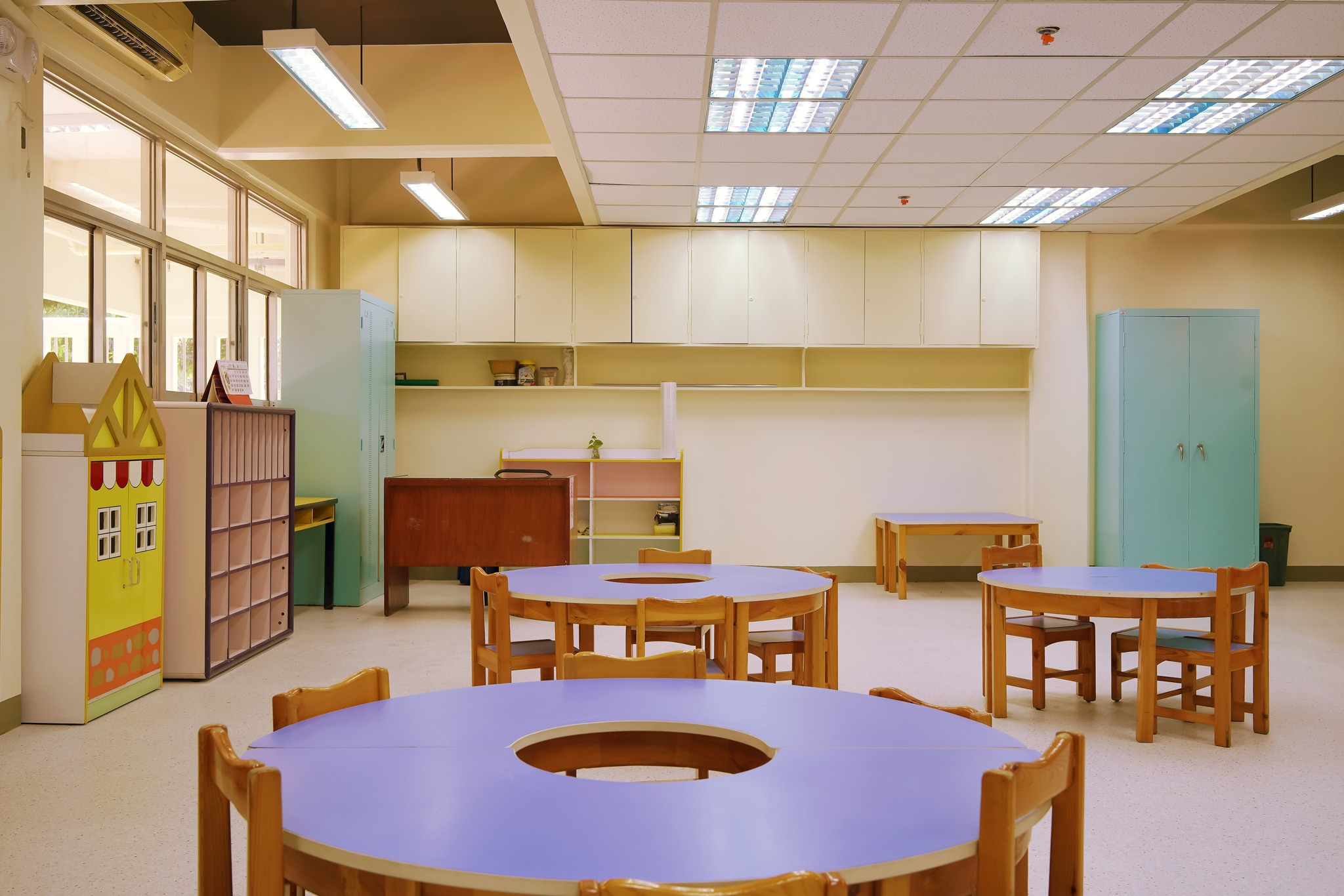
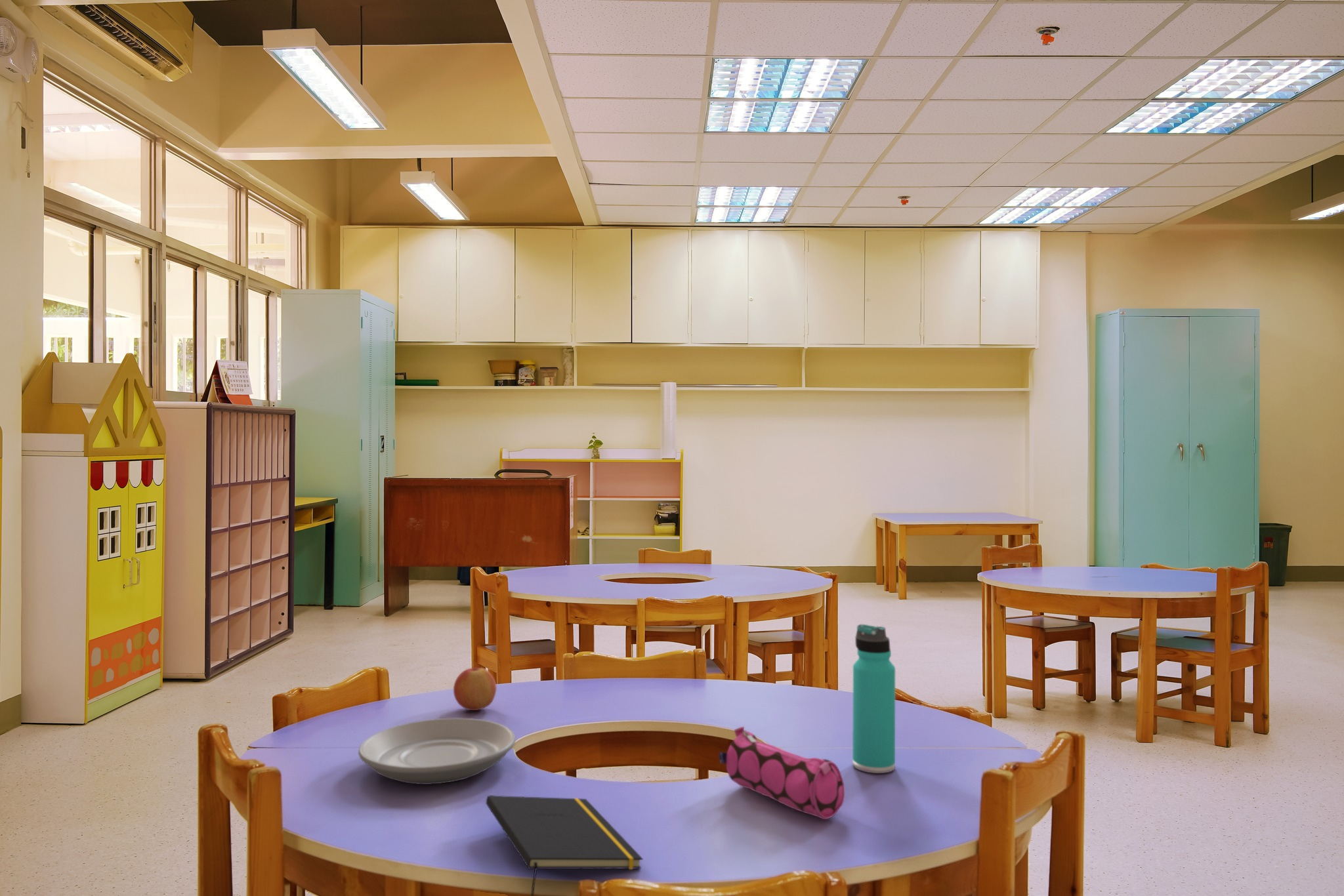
+ plate [358,718,516,785]
+ pencil case [718,726,845,820]
+ apple [453,664,497,711]
+ thermos bottle [852,624,896,774]
+ notepad [485,795,643,896]
